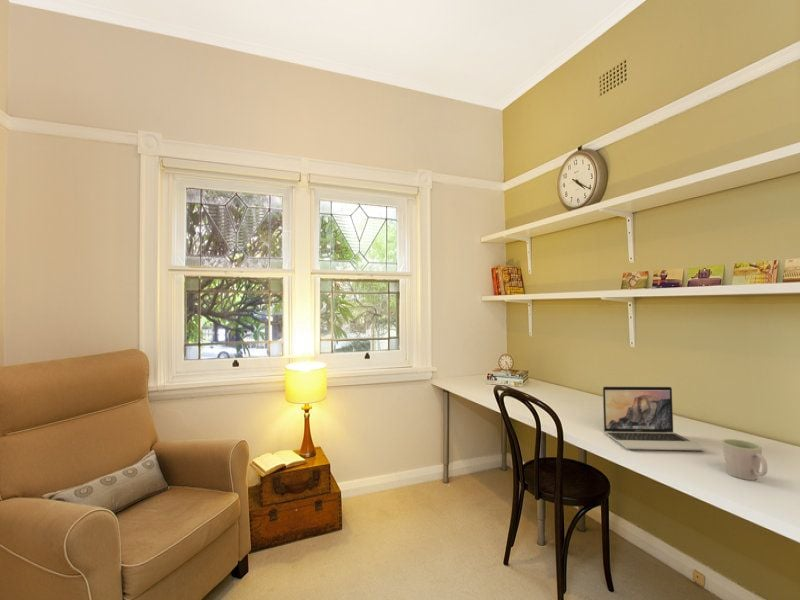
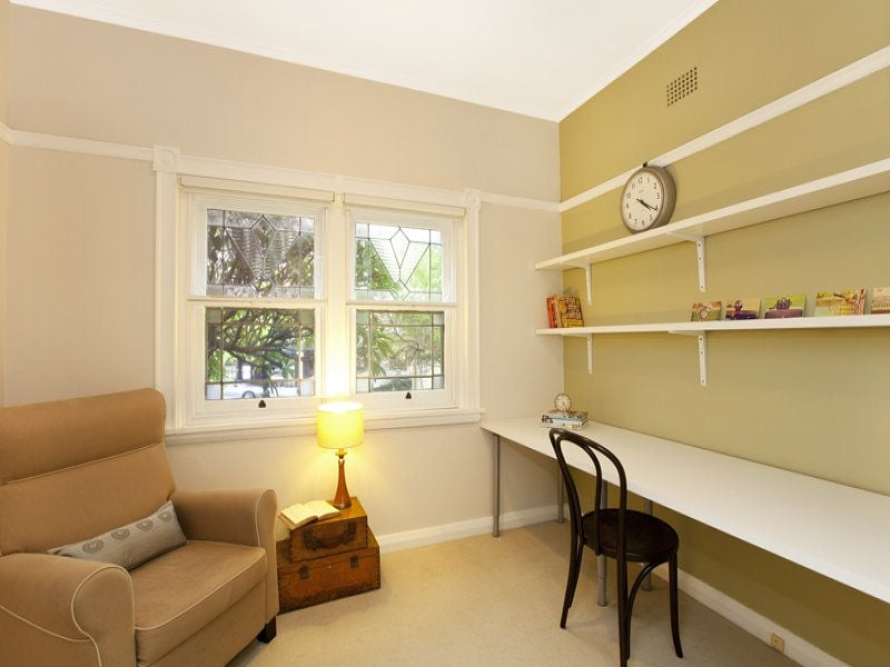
- mug [721,438,769,481]
- laptop [602,385,707,451]
